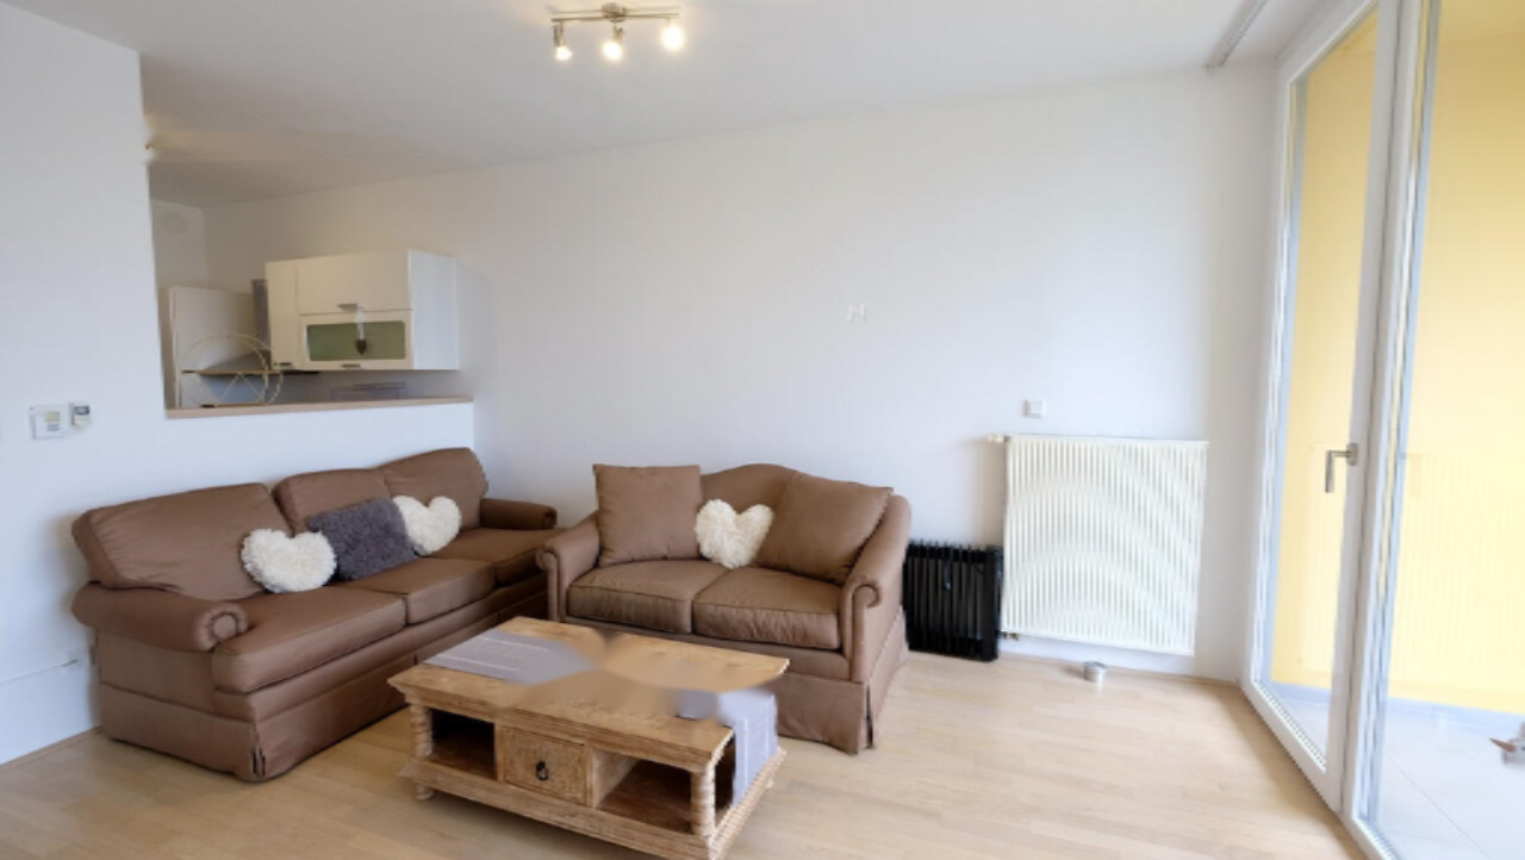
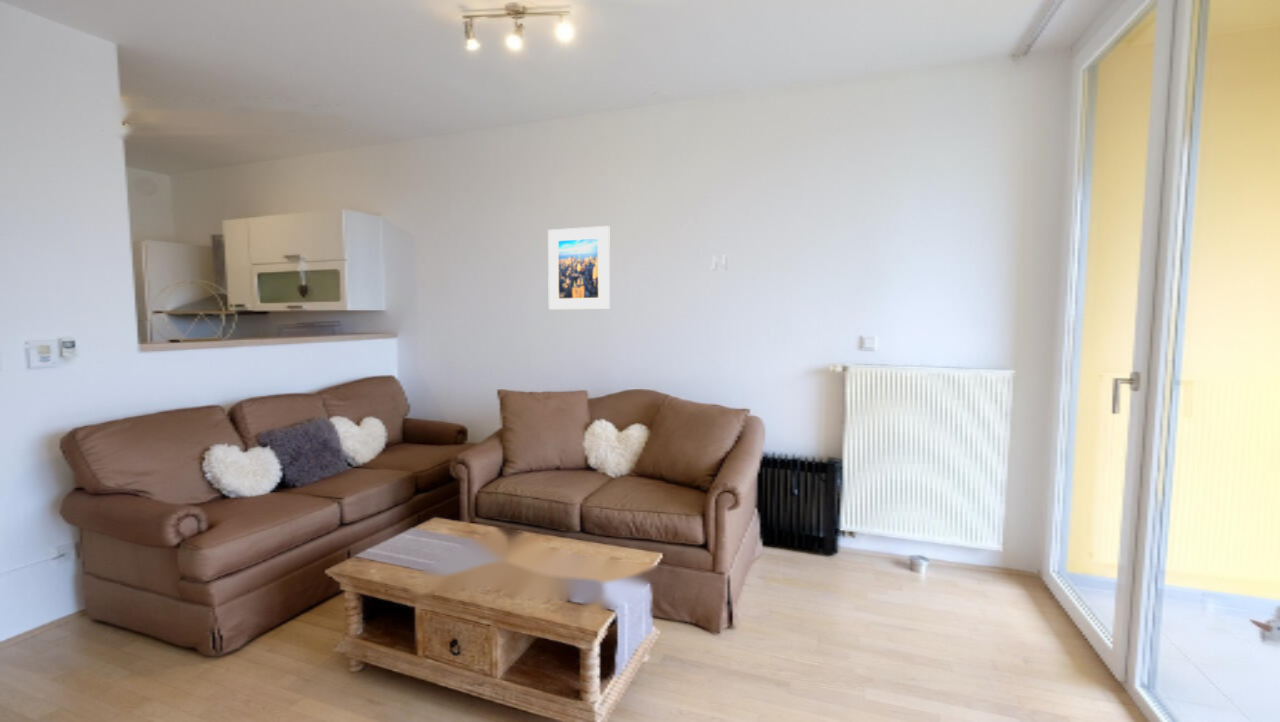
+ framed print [547,225,611,311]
